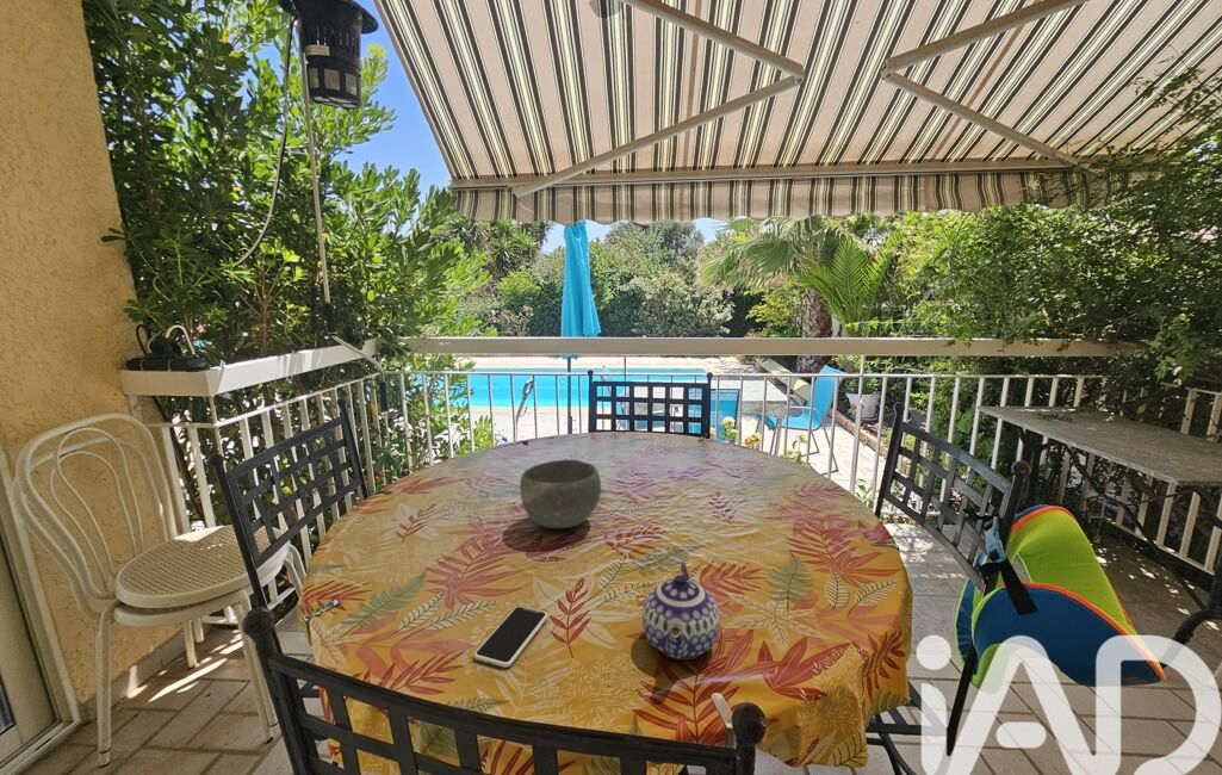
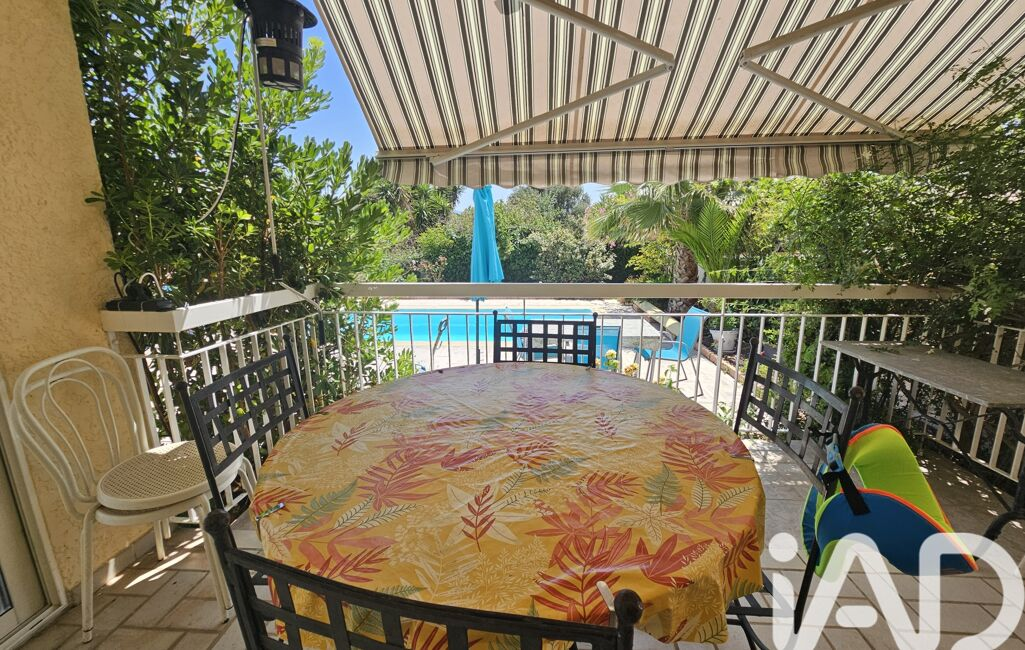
- teapot [641,560,721,661]
- bowl [519,459,602,529]
- smartphone [473,606,548,669]
